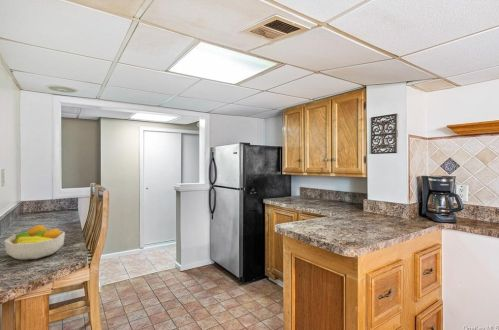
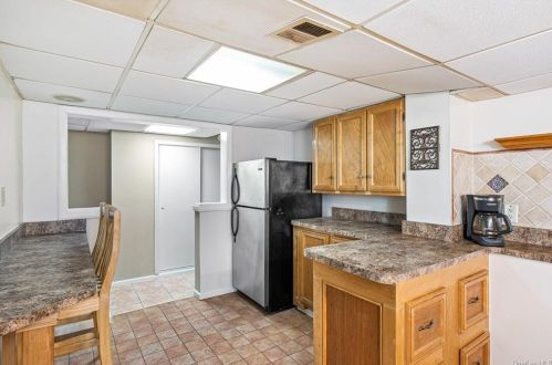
- fruit bowl [3,224,66,261]
